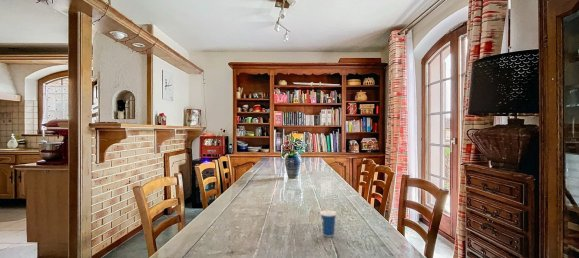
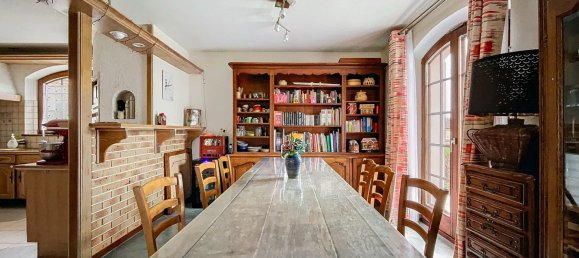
- cup [319,198,338,238]
